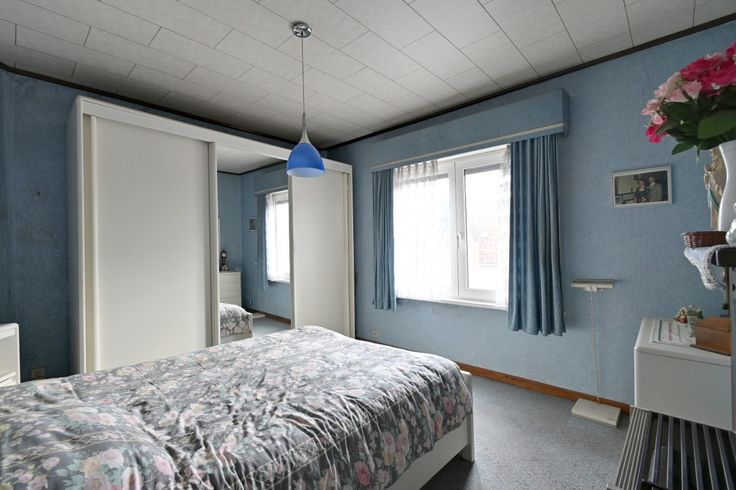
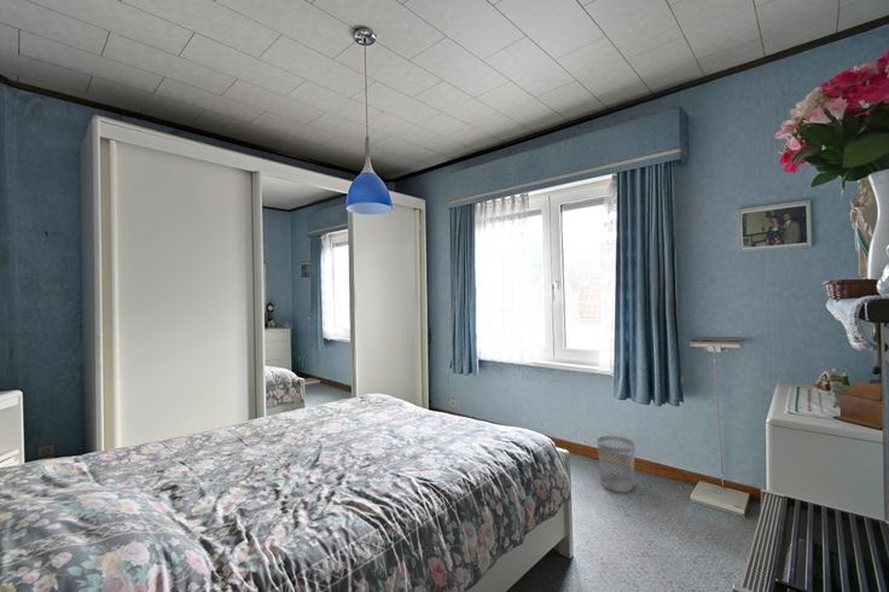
+ wastebasket [595,435,637,493]
